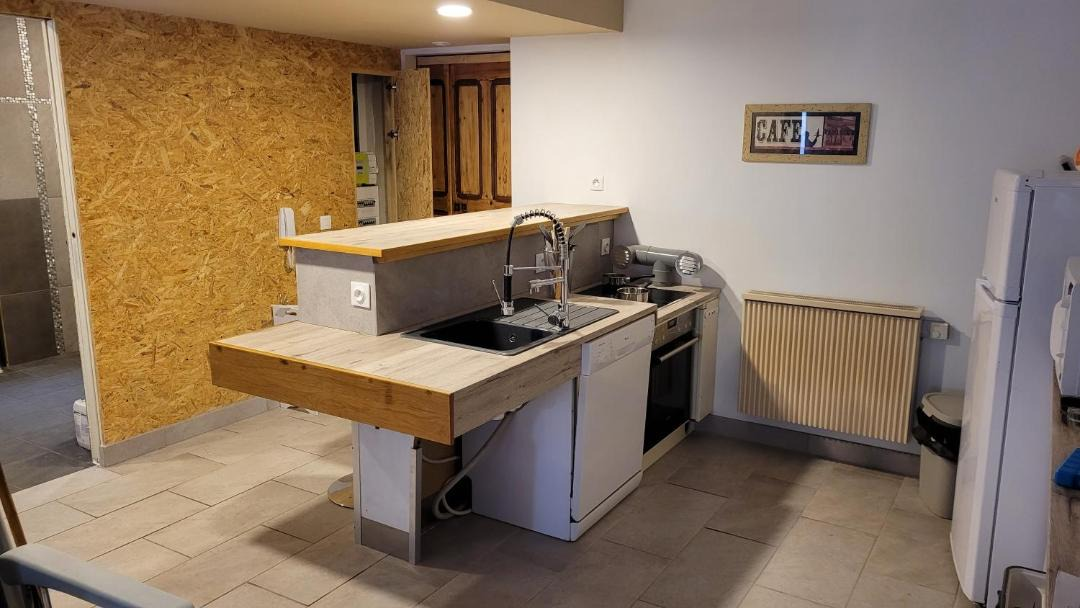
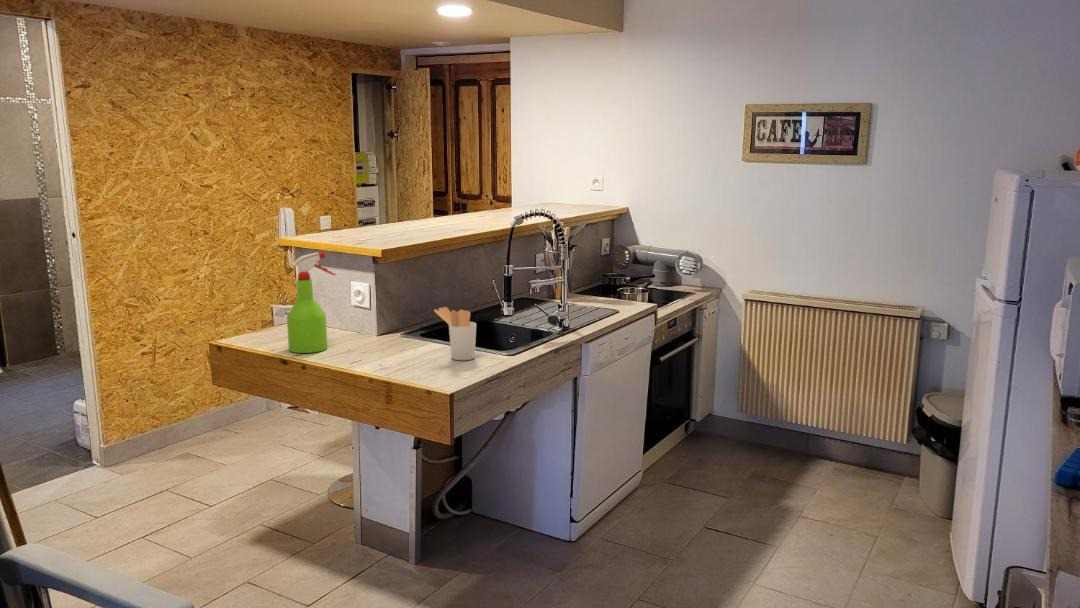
+ spray bottle [286,251,337,354]
+ utensil holder [433,306,477,361]
